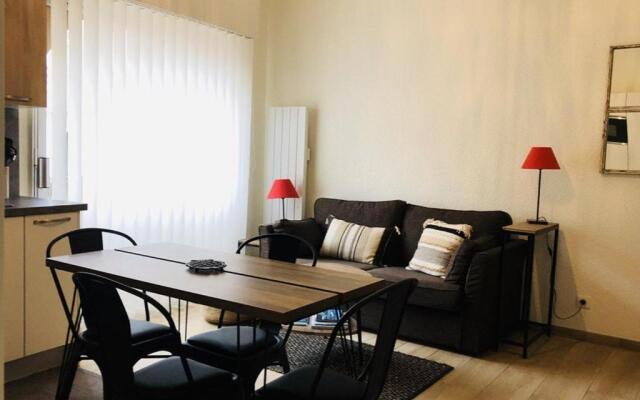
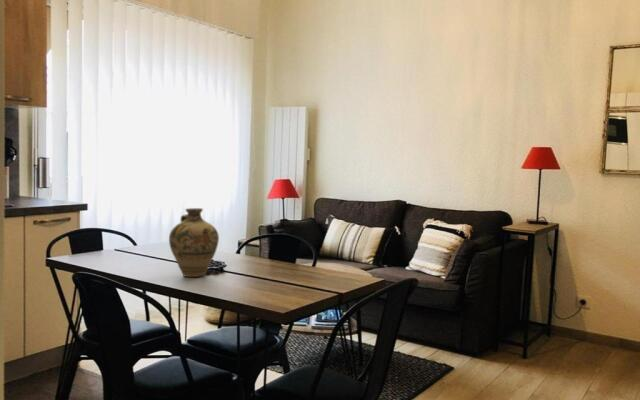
+ jug [168,207,220,278]
